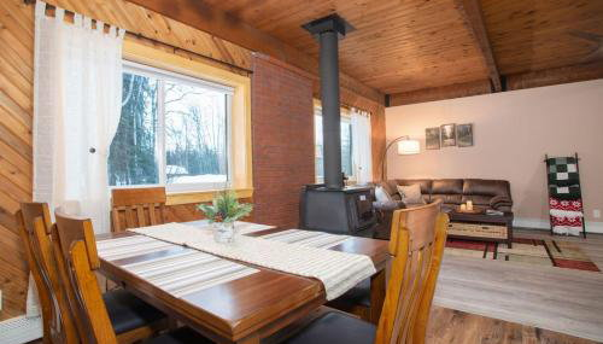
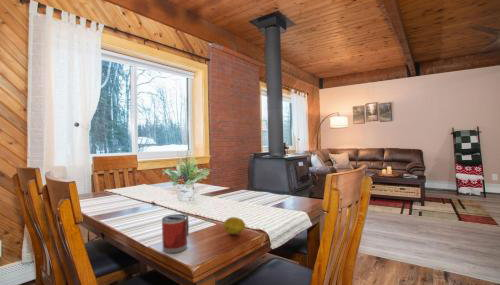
+ fruit [222,216,246,235]
+ mug [161,213,190,254]
